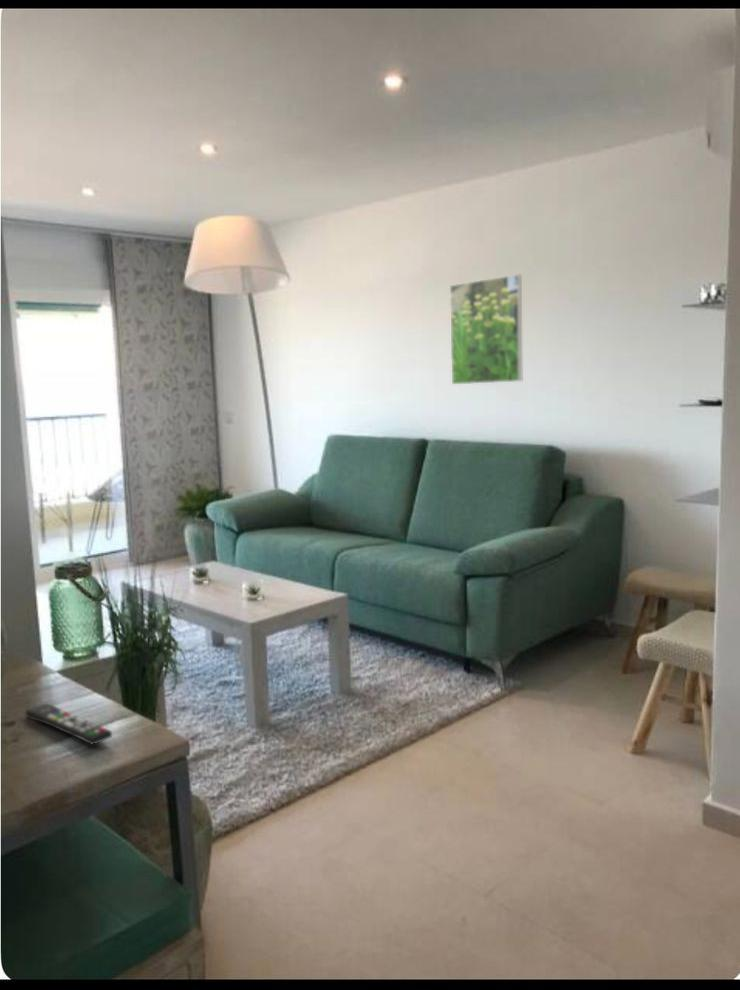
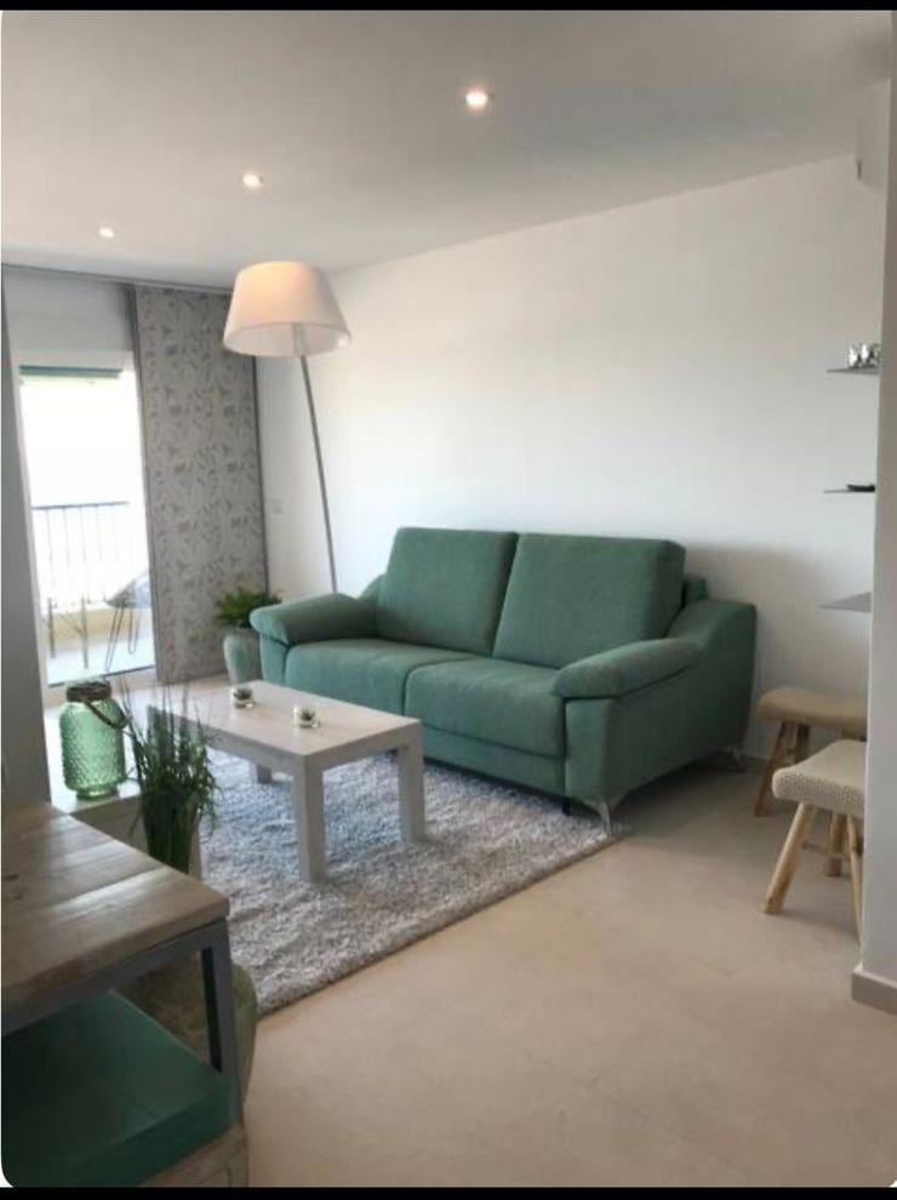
- remote control [24,703,113,746]
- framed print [449,273,523,385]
